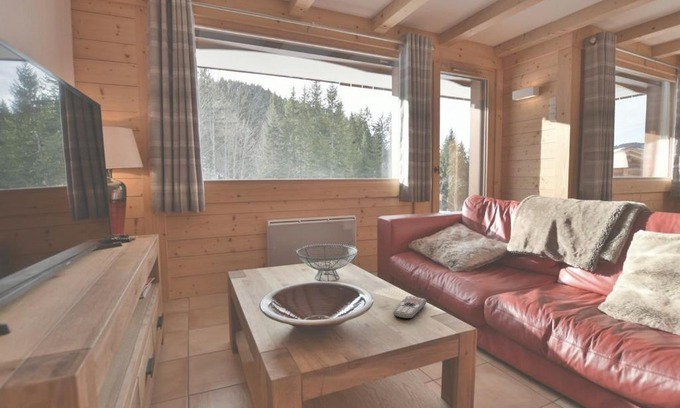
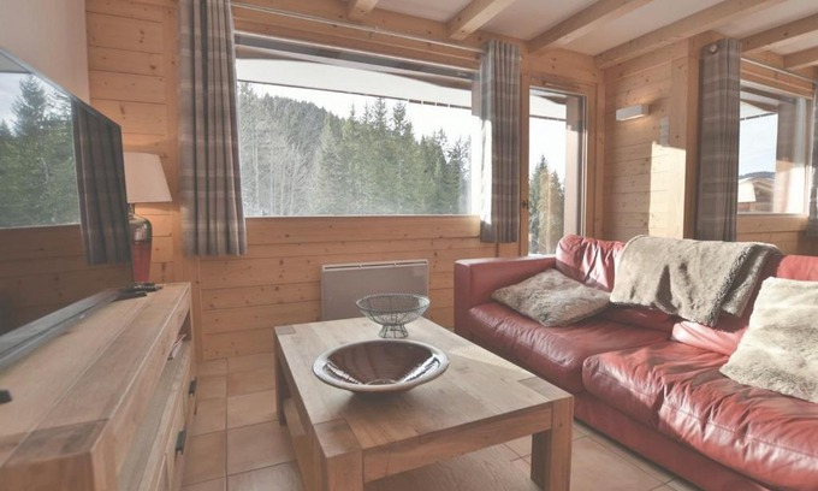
- remote control [392,295,427,320]
